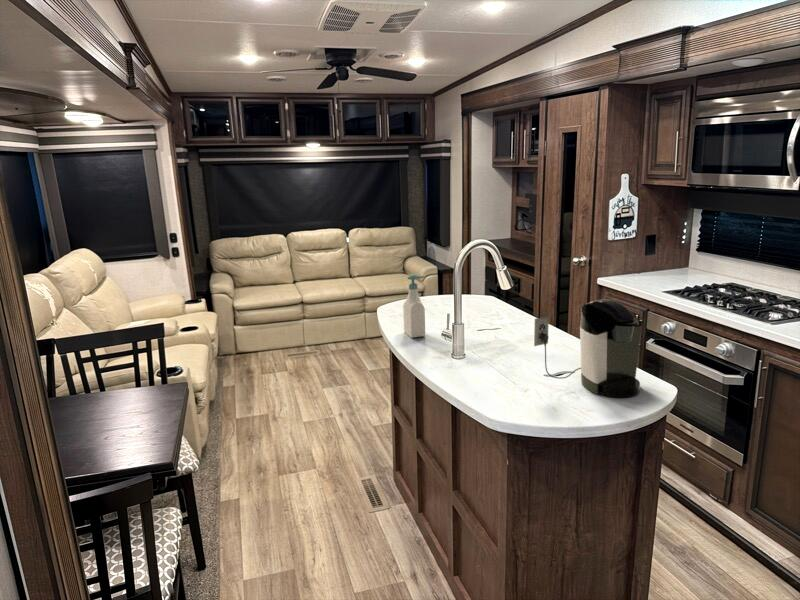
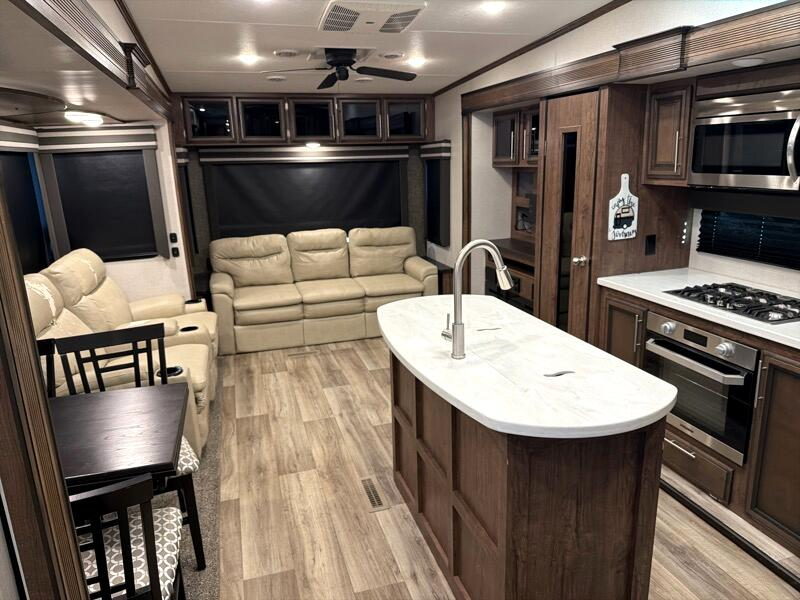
- coffee maker [533,298,643,398]
- soap bottle [402,273,426,339]
